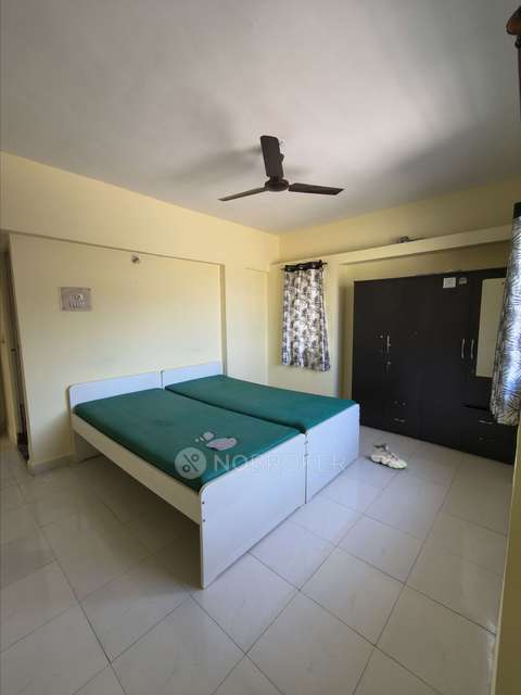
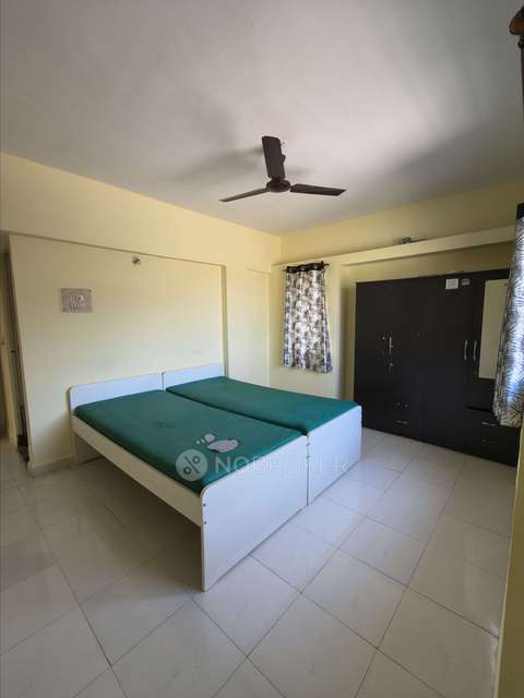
- sneaker [370,441,407,469]
